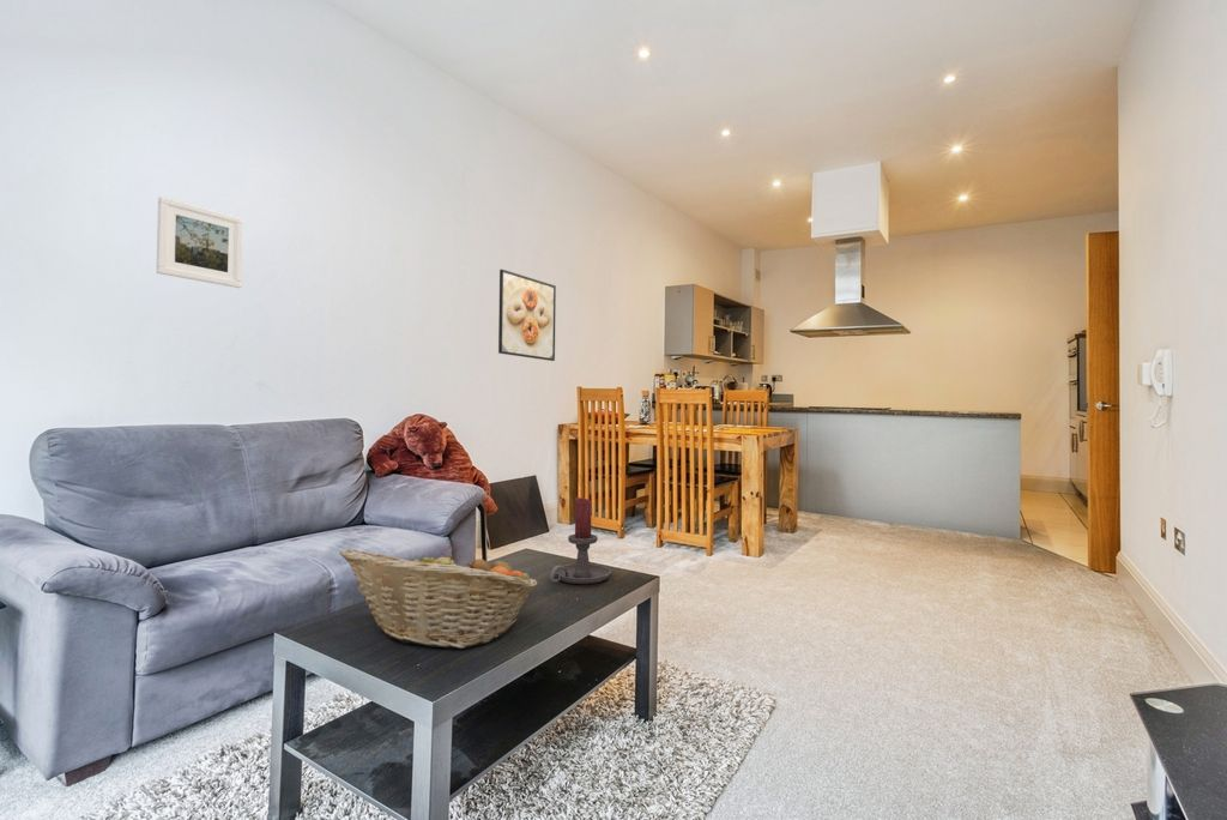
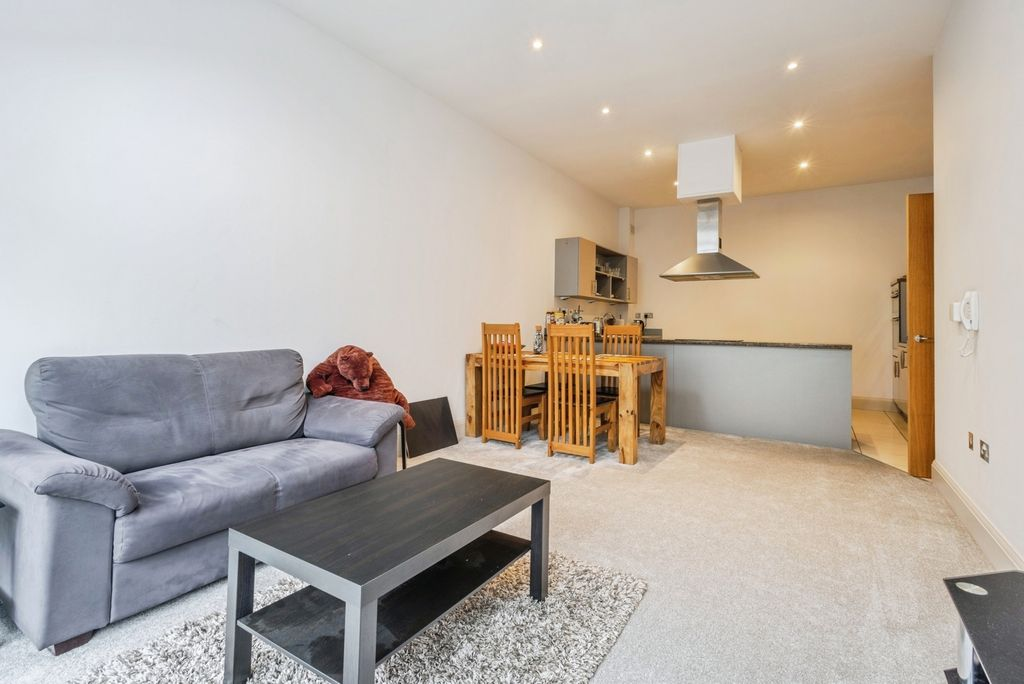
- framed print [156,195,244,289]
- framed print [497,269,557,362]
- fruit basket [339,547,538,650]
- candle holder [549,496,612,585]
